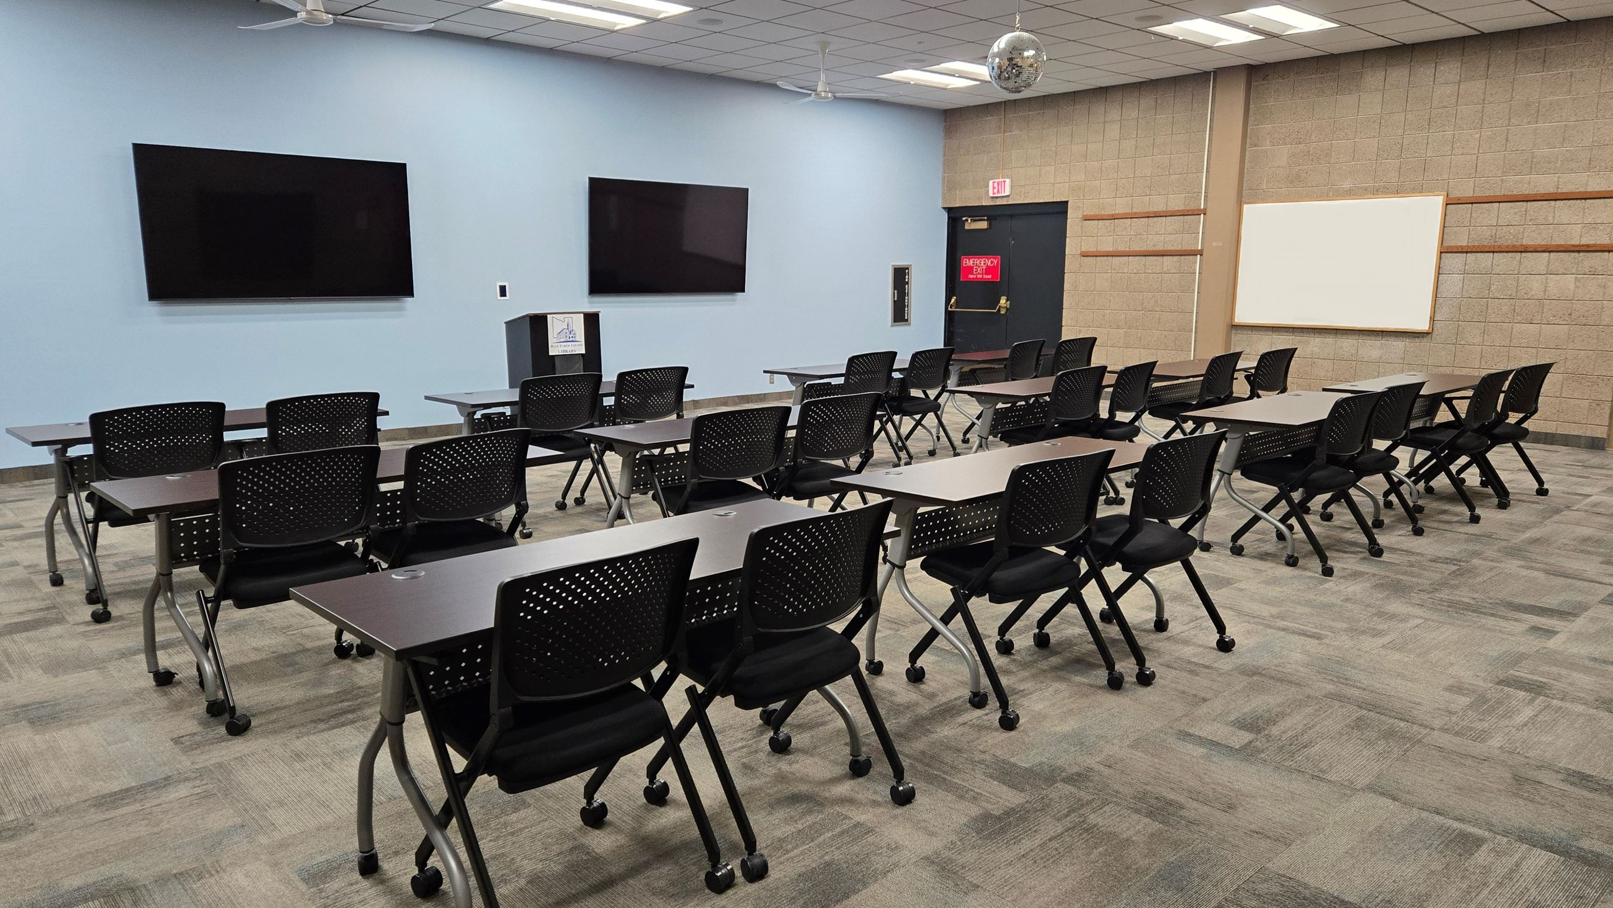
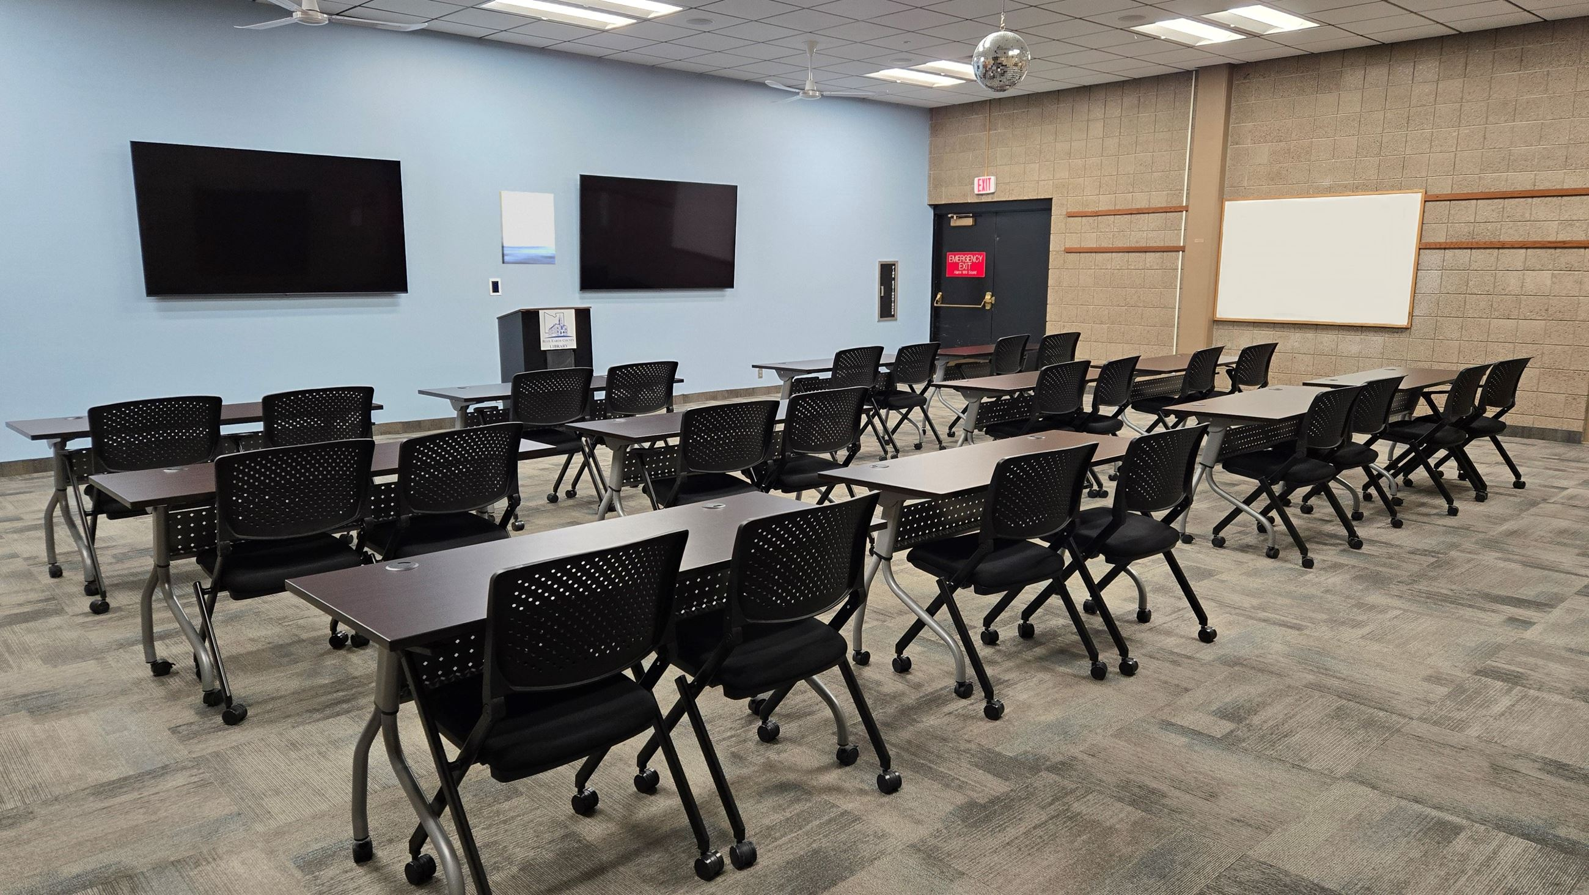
+ wall art [499,190,557,265]
